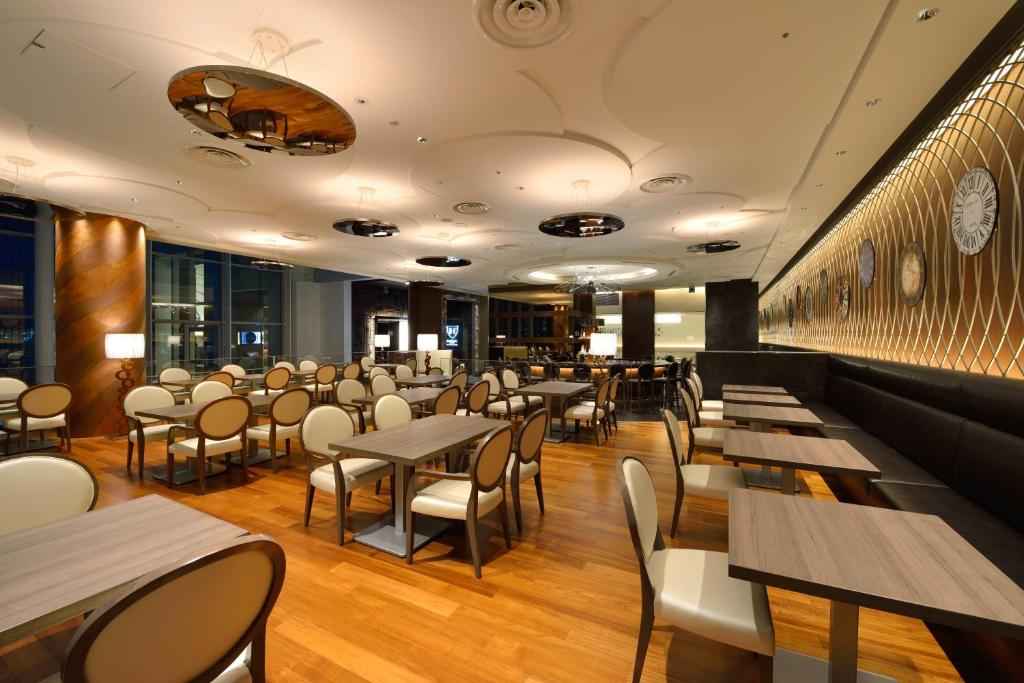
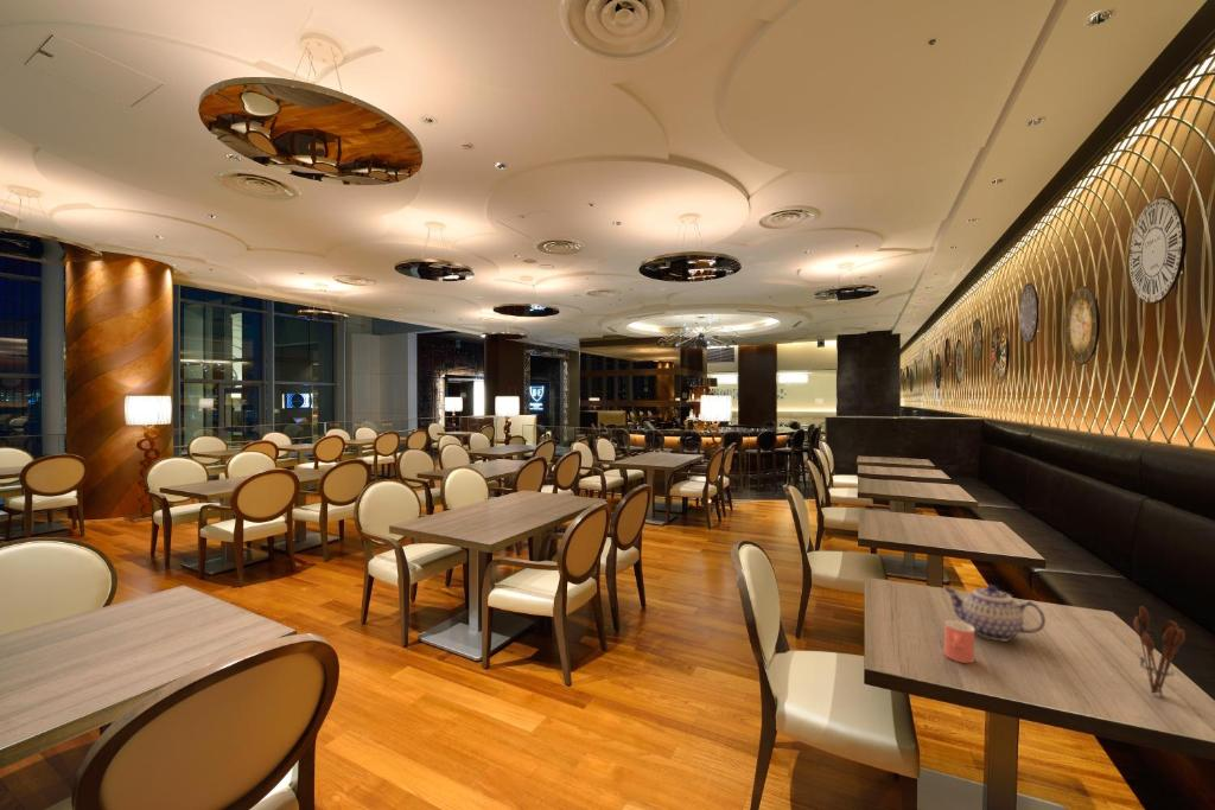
+ teapot [943,583,1047,642]
+ utensil holder [1132,605,1187,699]
+ cup [943,619,975,664]
